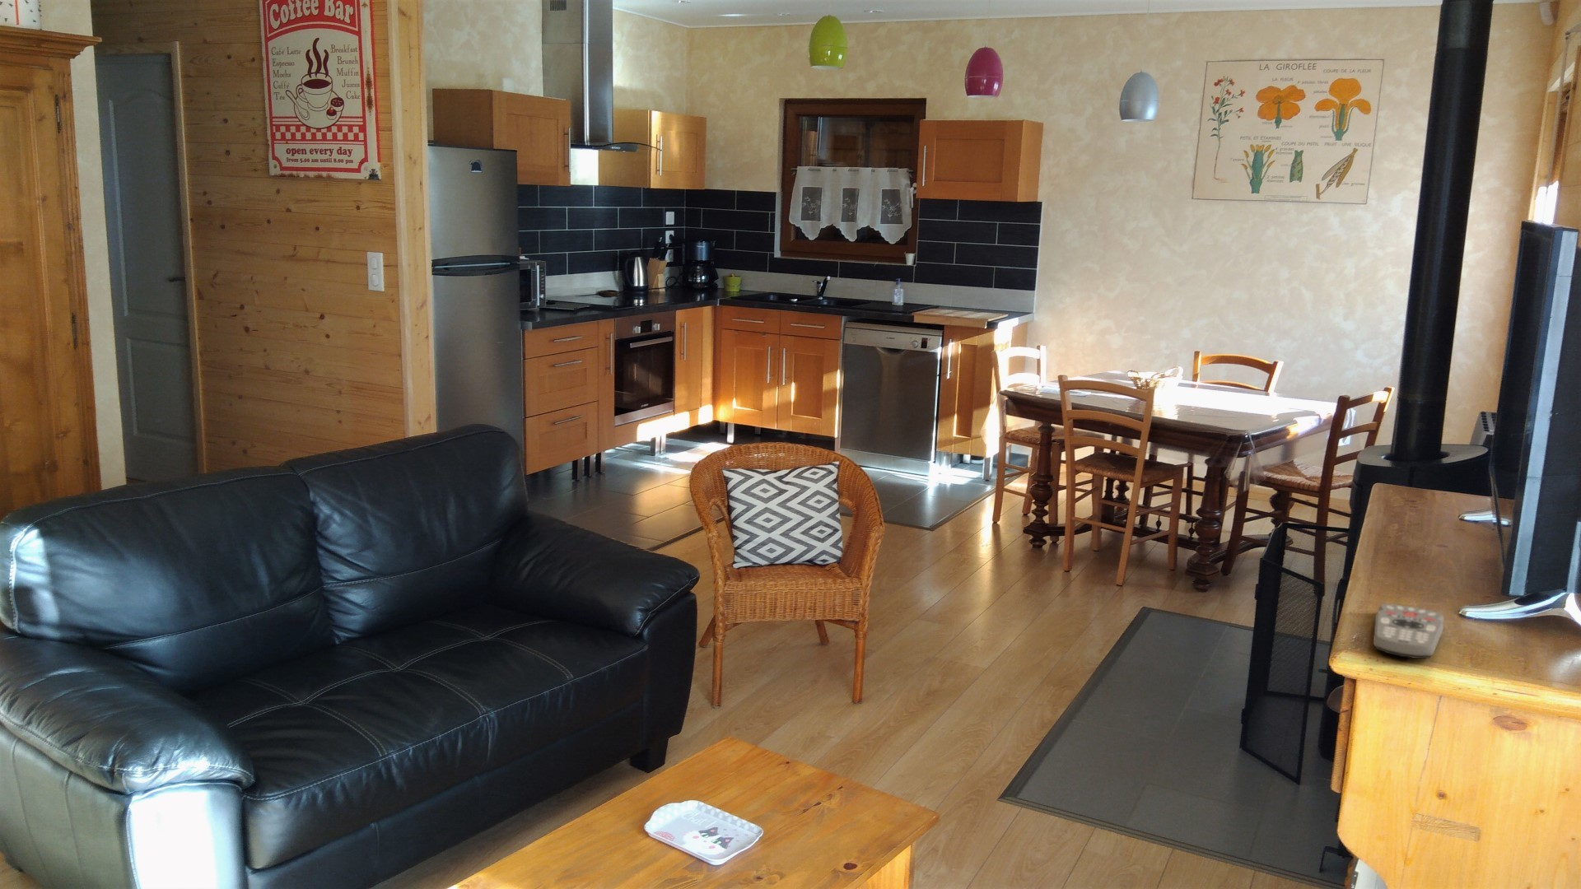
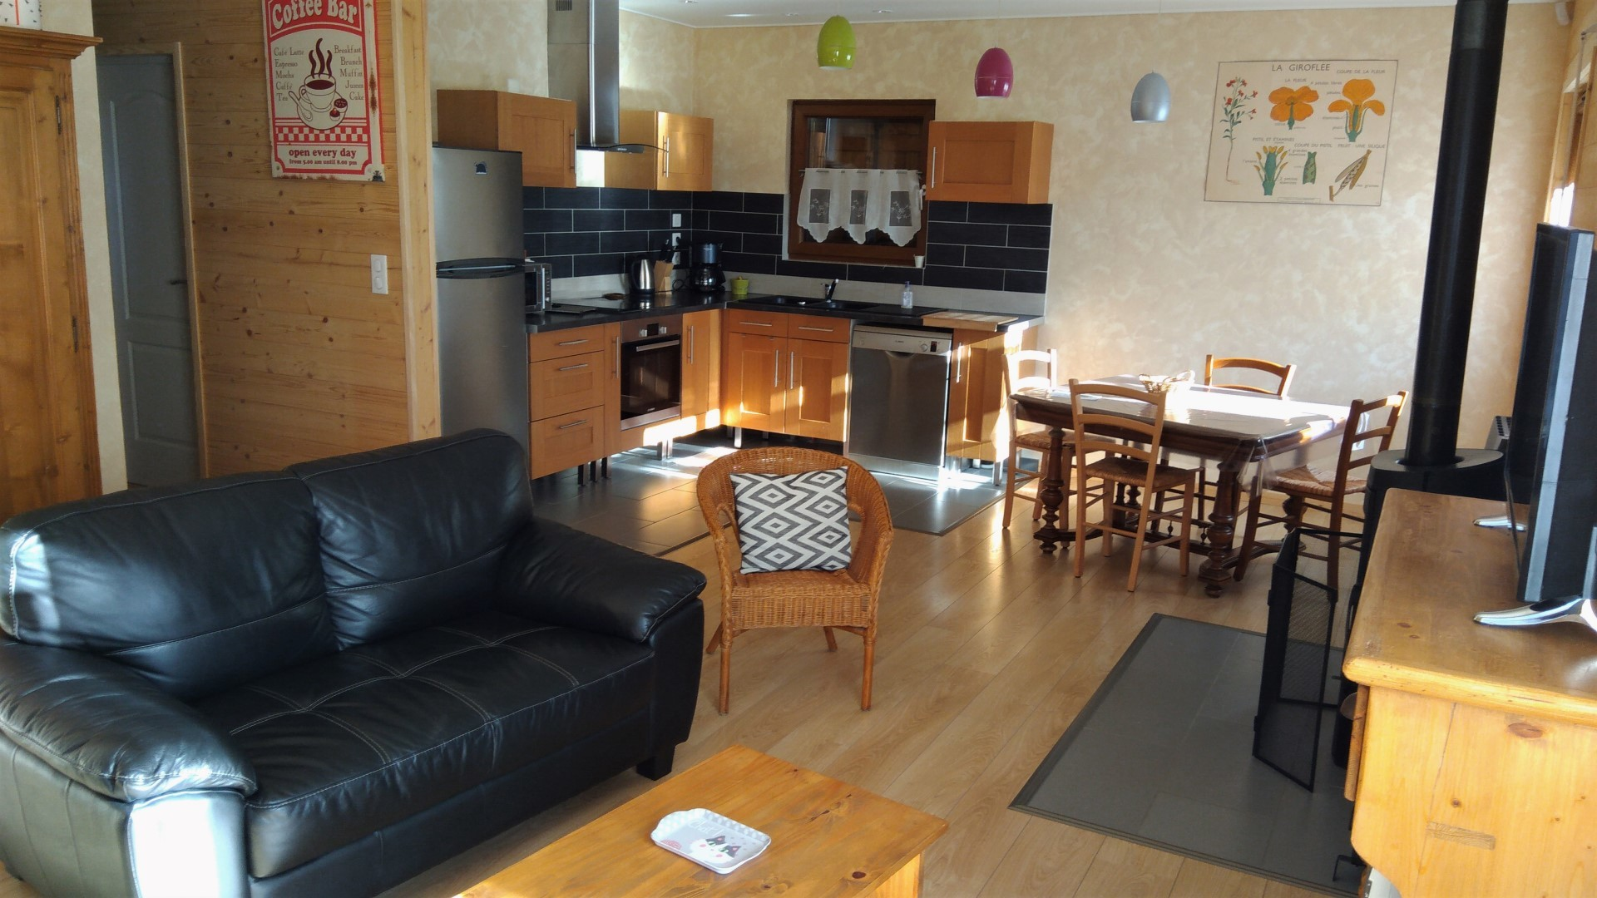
- remote control [1373,604,1445,659]
